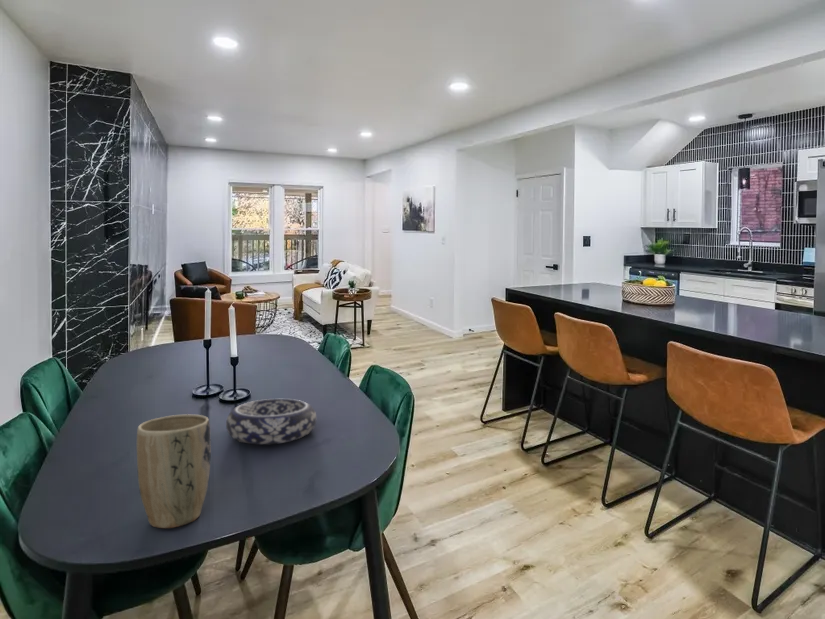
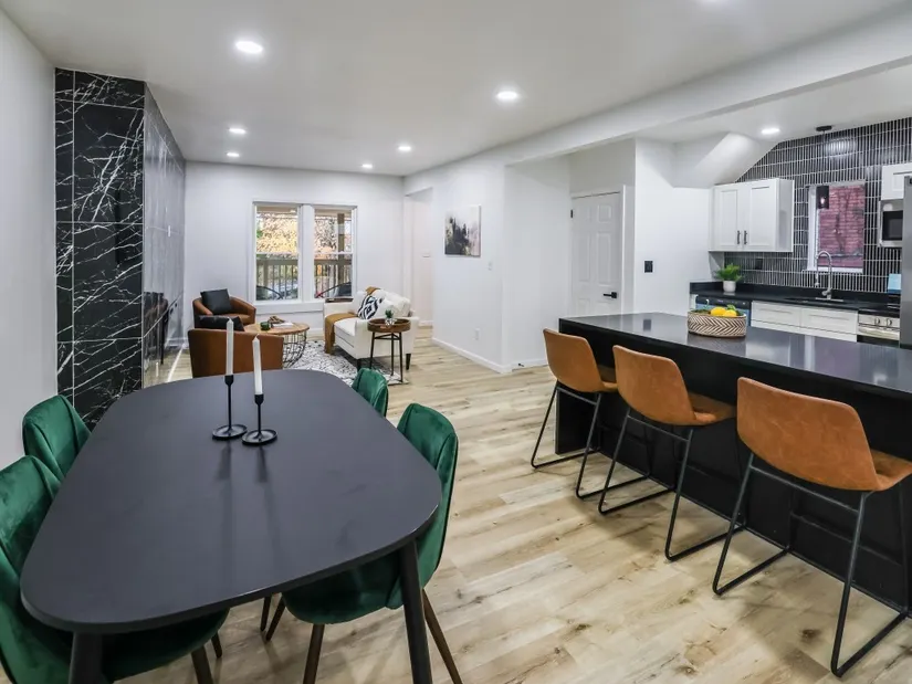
- plant pot [136,413,212,529]
- decorative bowl [225,398,317,445]
